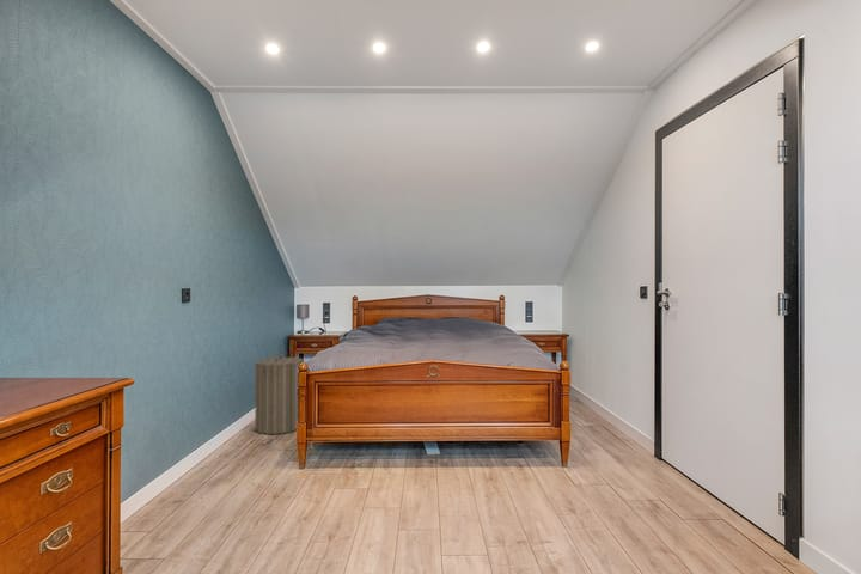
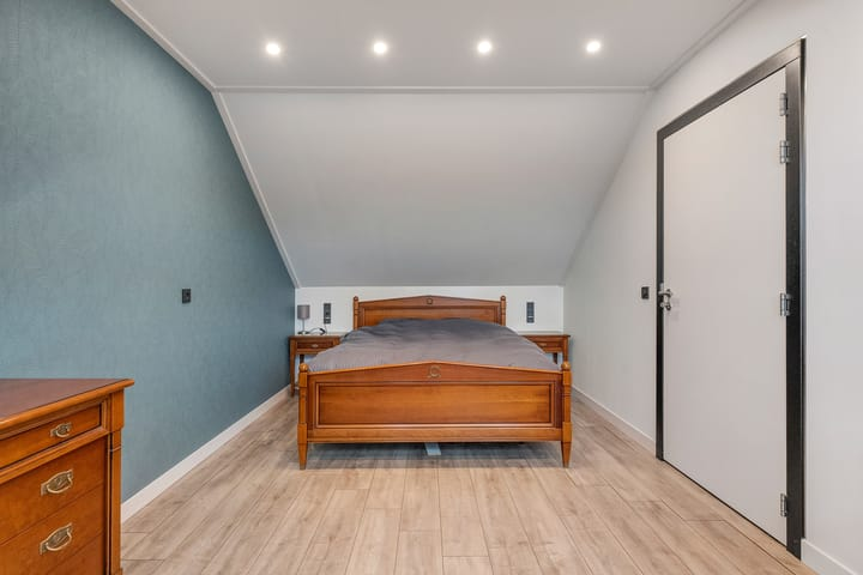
- laundry hamper [254,349,305,435]
